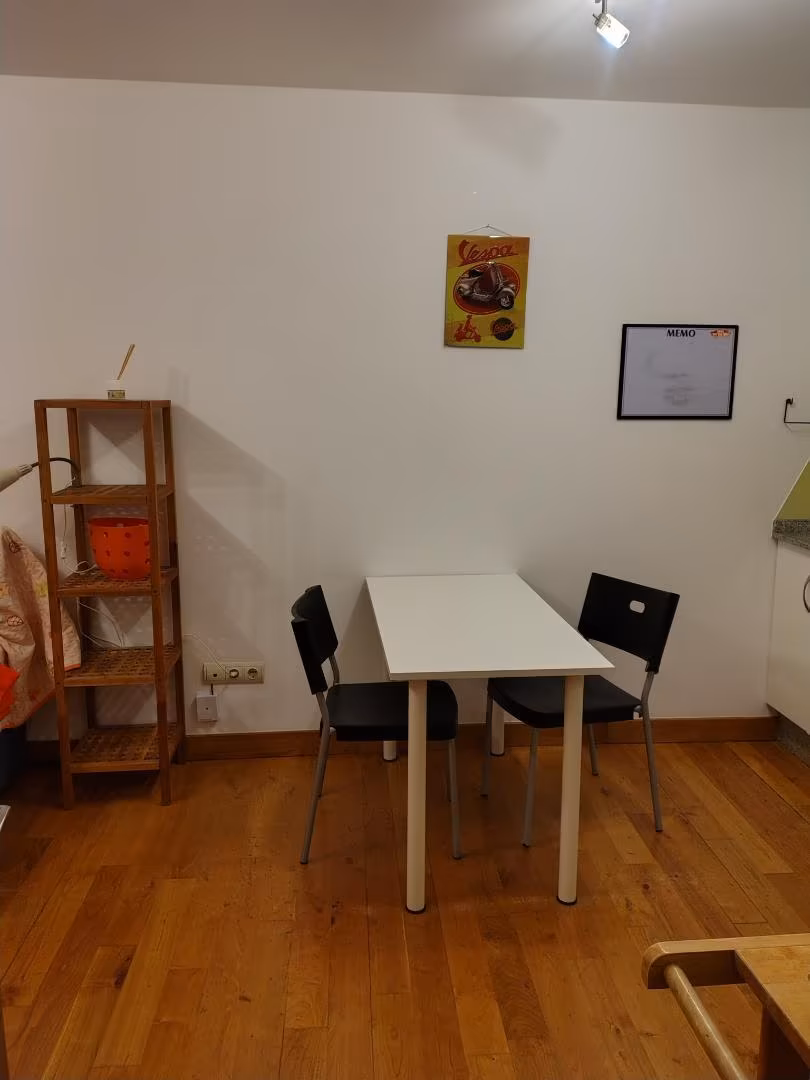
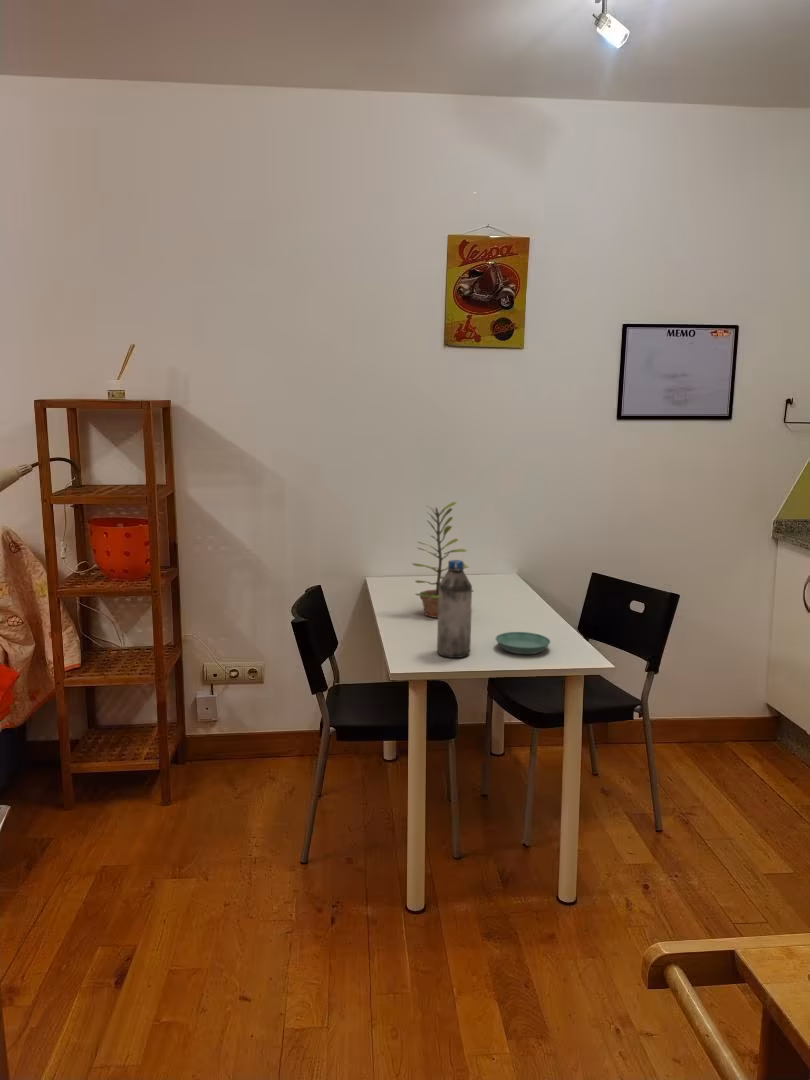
+ saucer [495,631,551,655]
+ water bottle [436,559,473,659]
+ plant [412,501,475,619]
